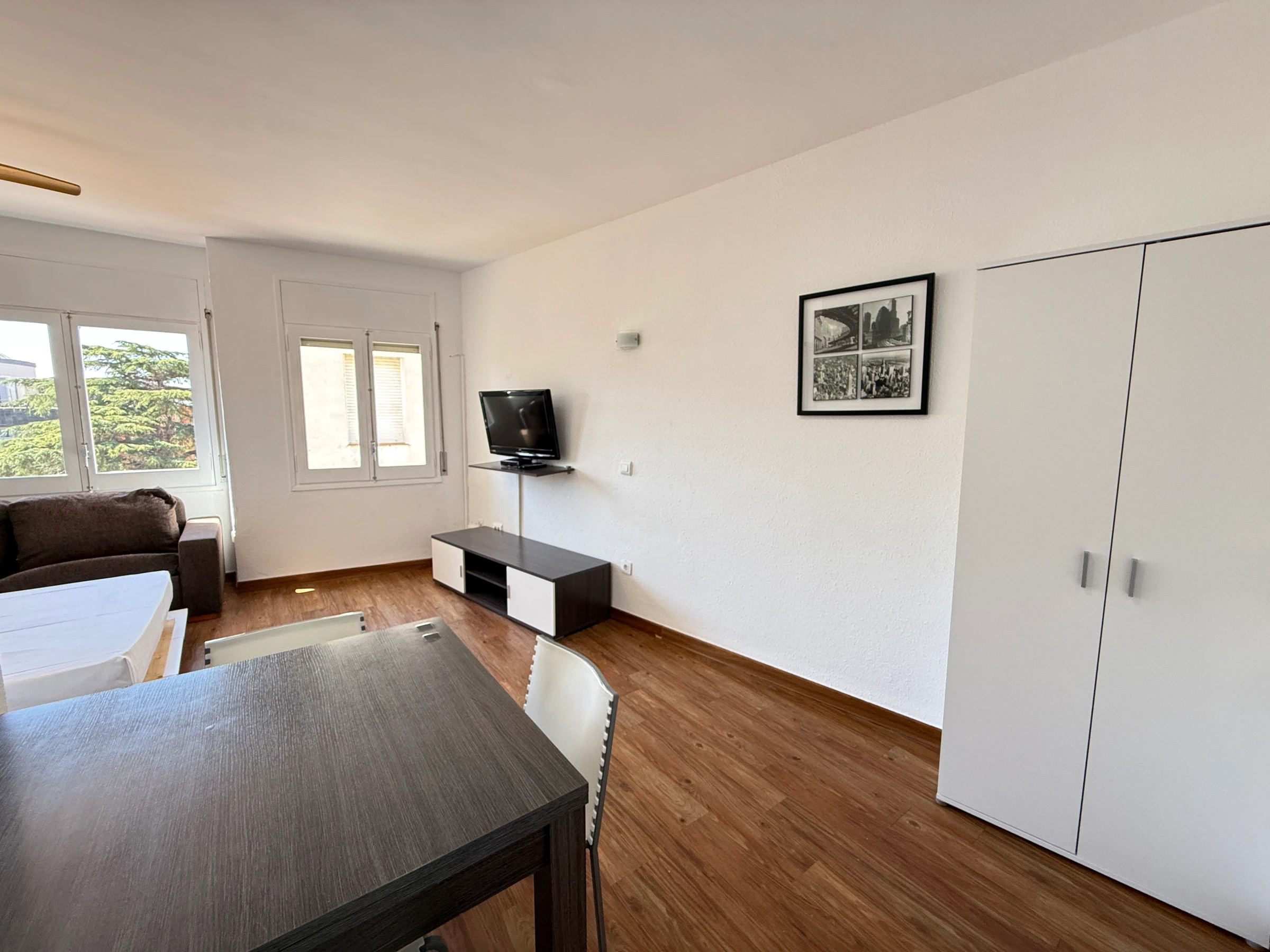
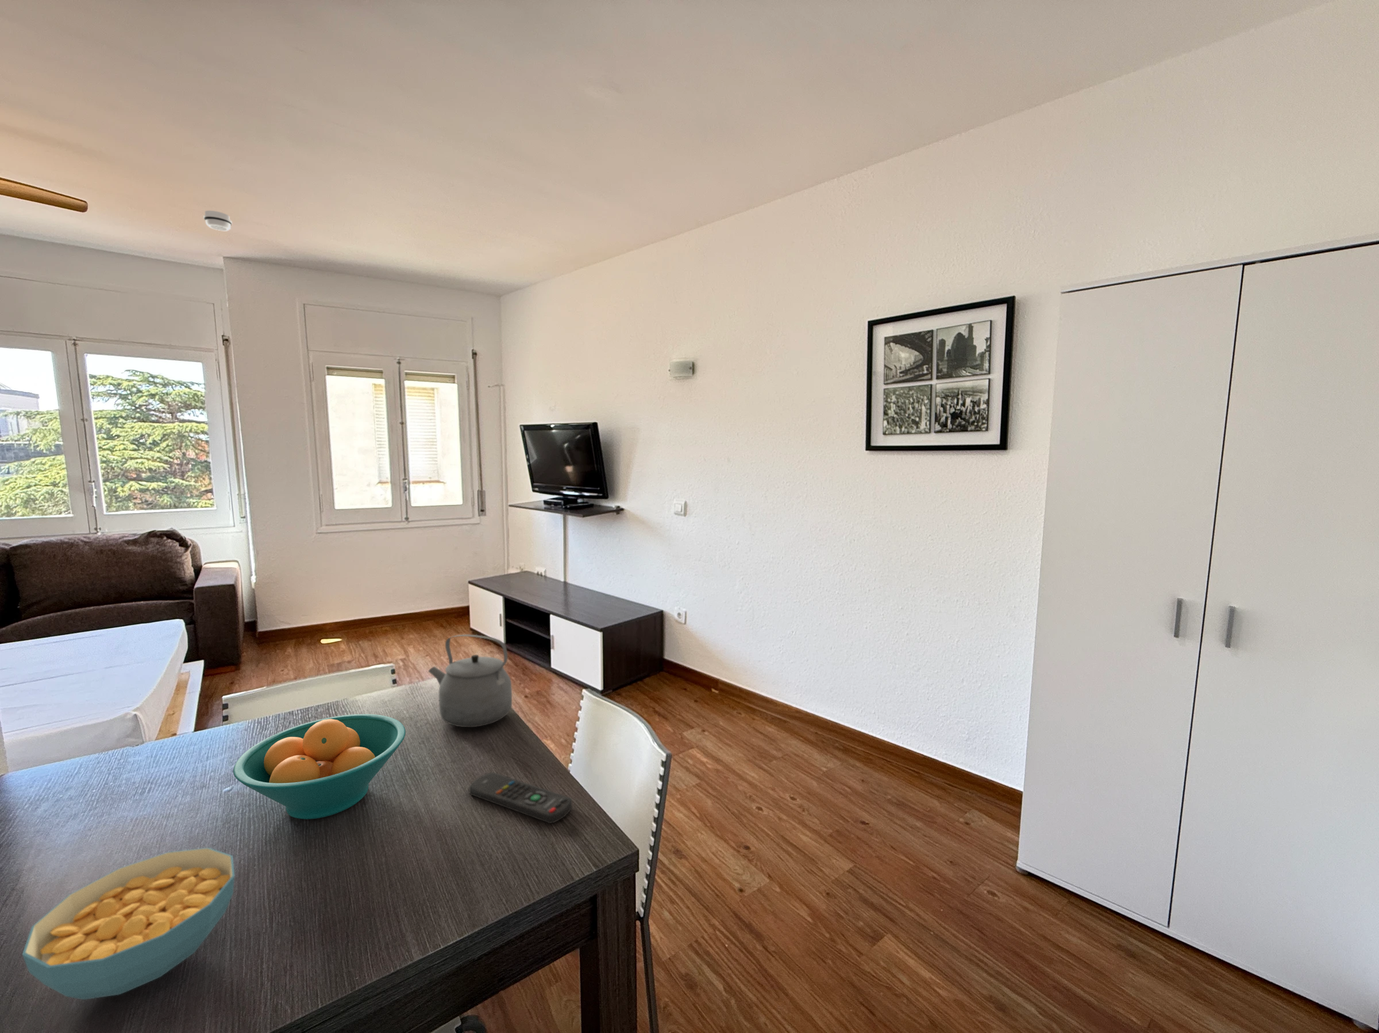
+ remote control [468,771,572,824]
+ tea kettle [428,634,513,728]
+ smoke detector [203,211,232,231]
+ fruit bowl [232,713,406,820]
+ cereal bowl [22,847,235,1000]
